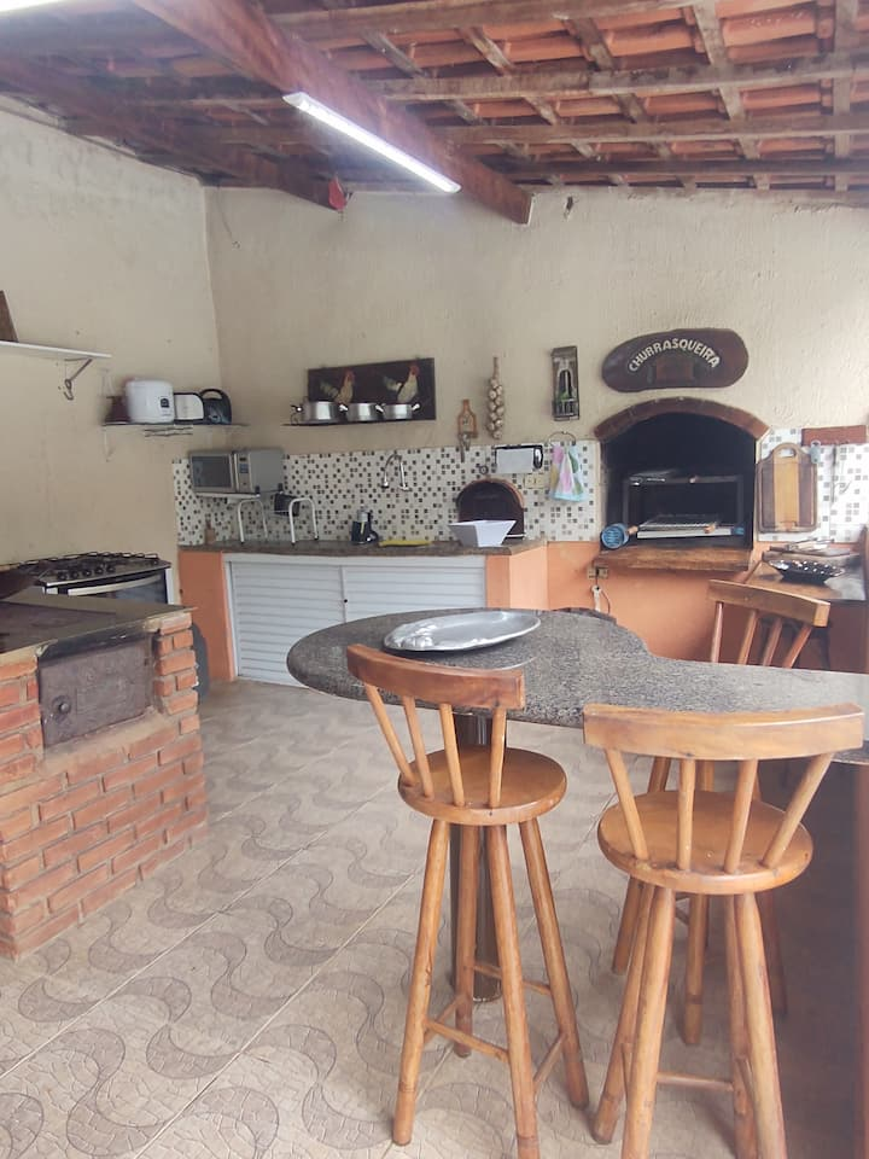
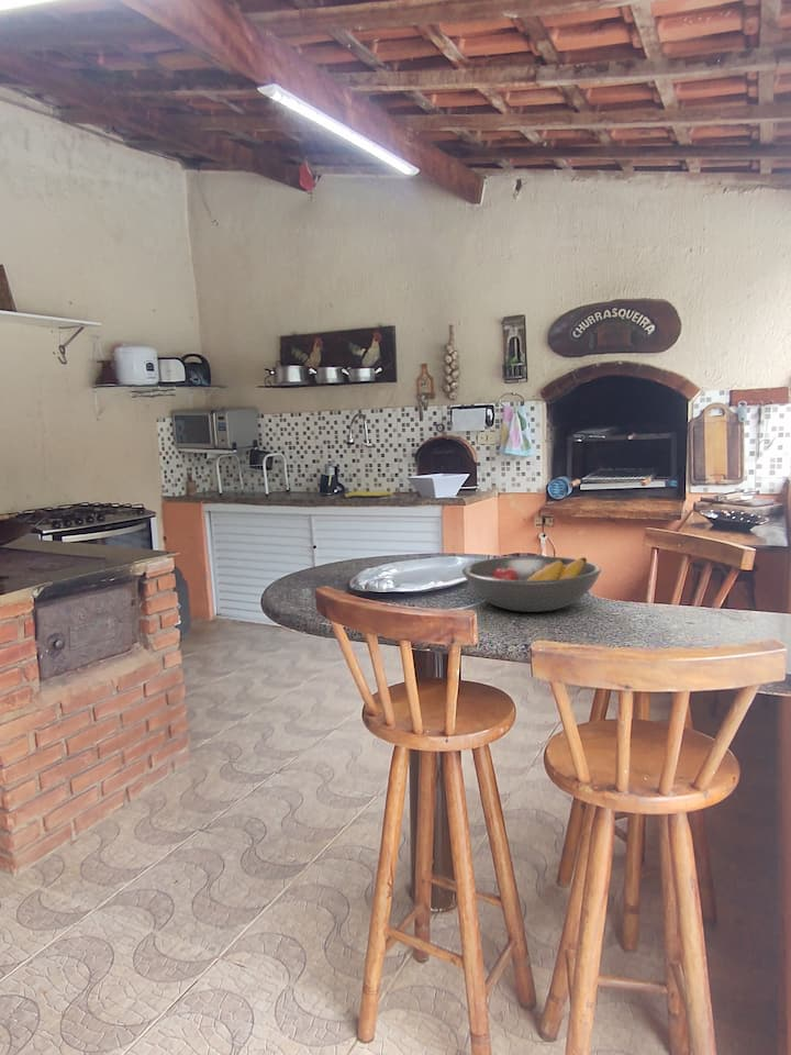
+ fruit bowl [461,555,602,613]
